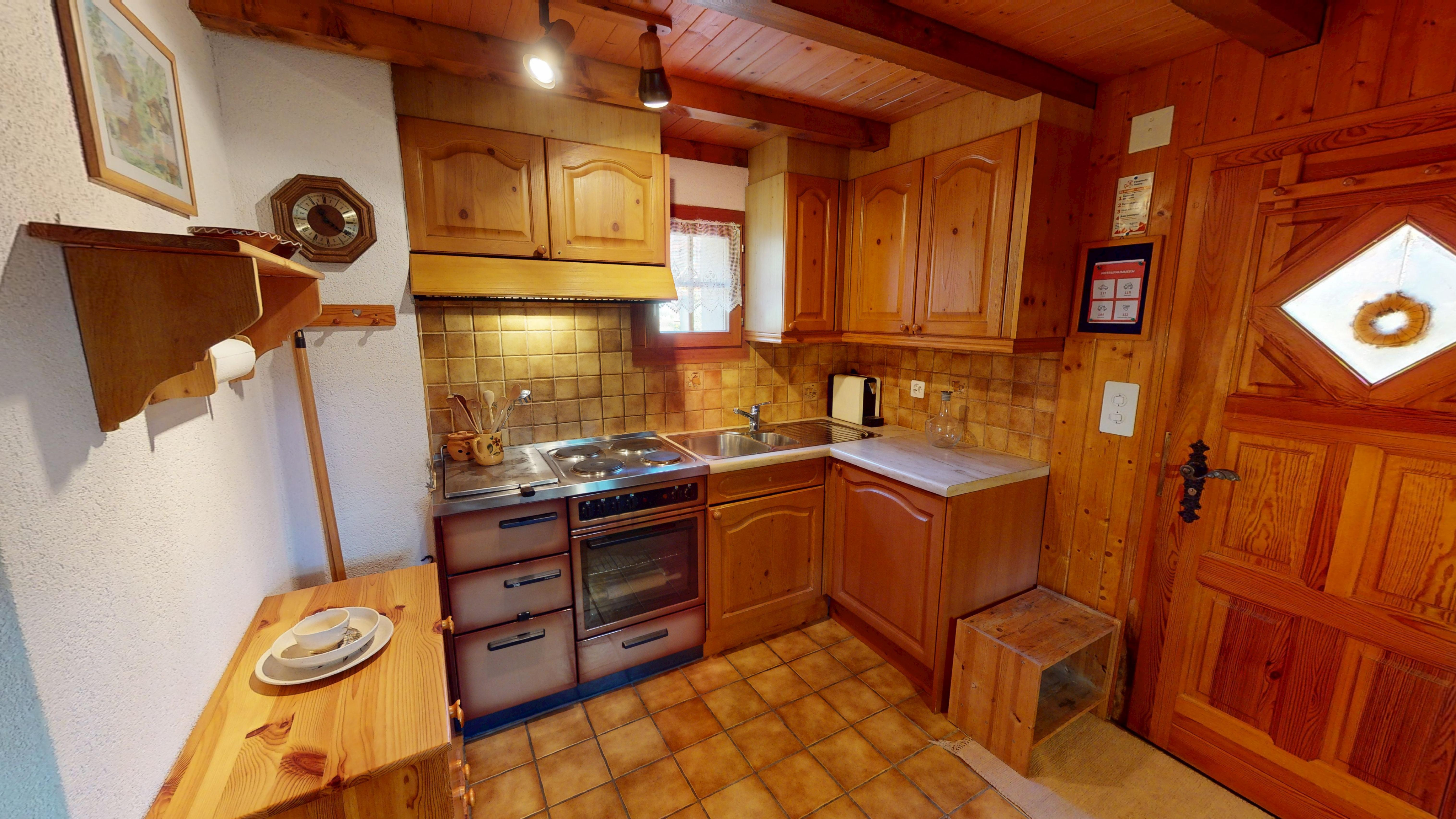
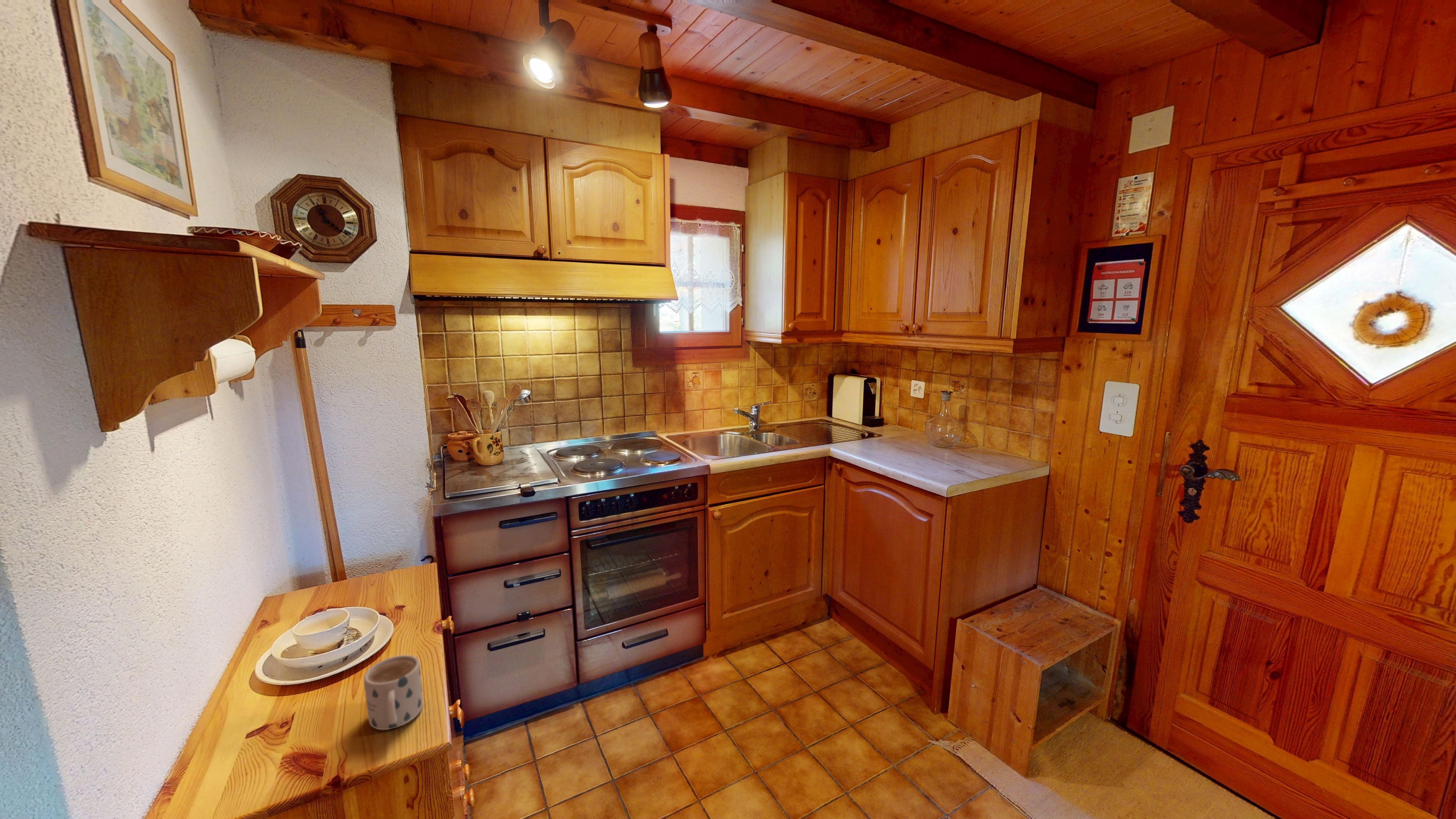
+ mug [363,655,423,730]
